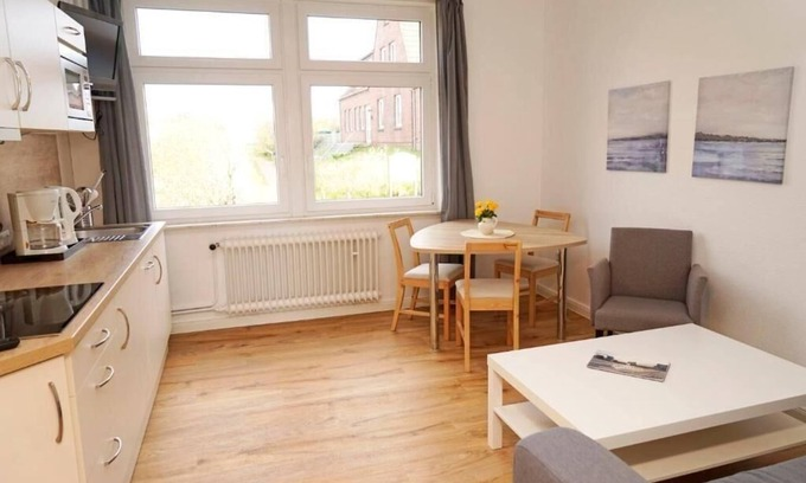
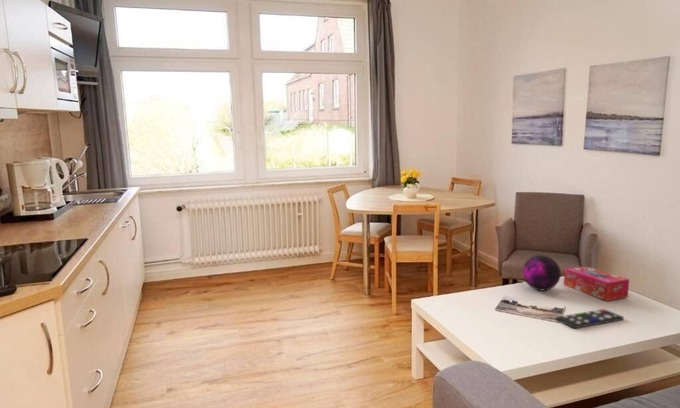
+ remote control [555,308,625,329]
+ tissue box [563,265,630,302]
+ decorative orb [521,254,562,291]
